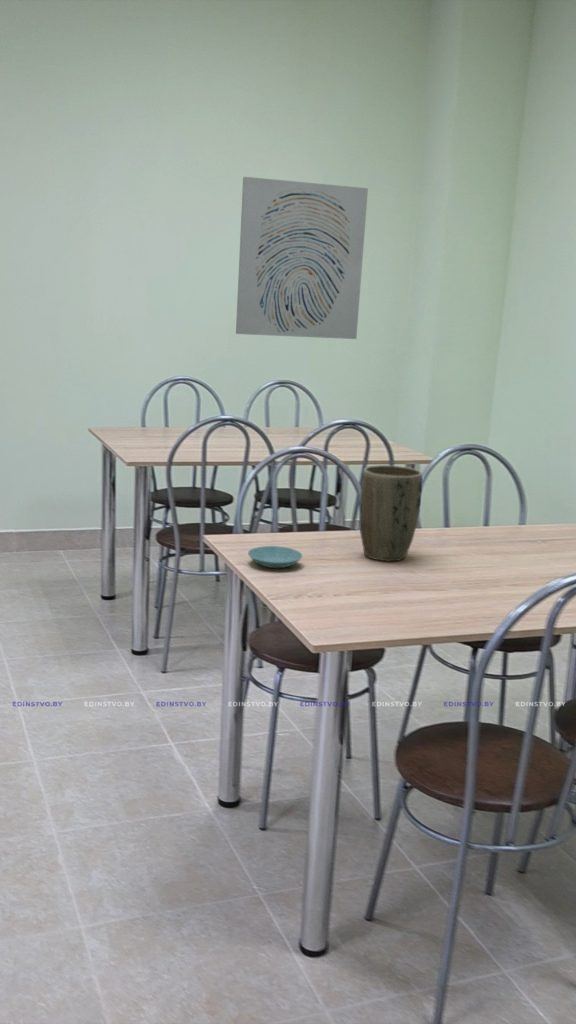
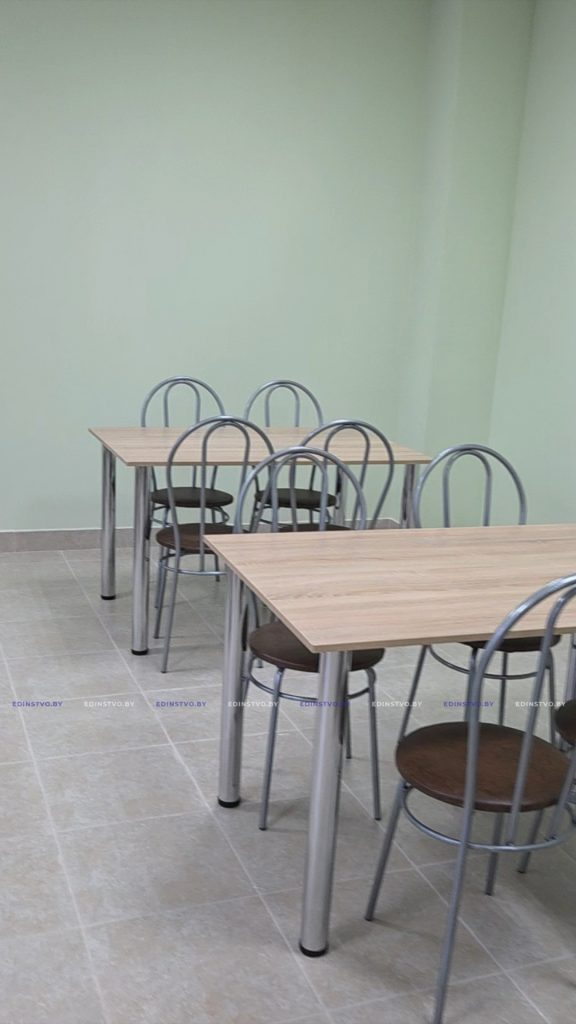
- saucer [247,545,303,569]
- wall art [235,176,369,340]
- plant pot [358,464,424,562]
